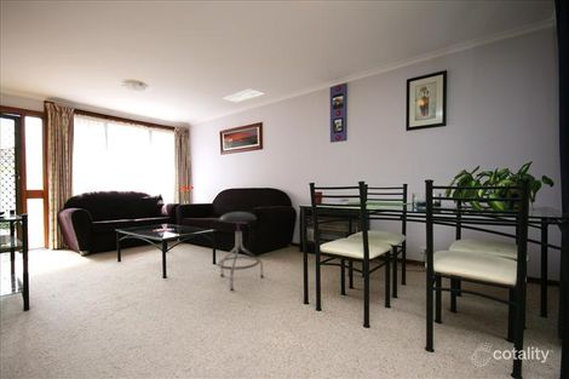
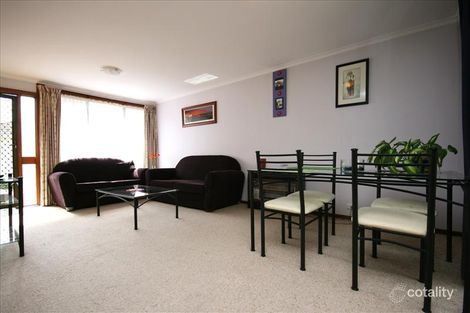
- stool [217,211,264,292]
